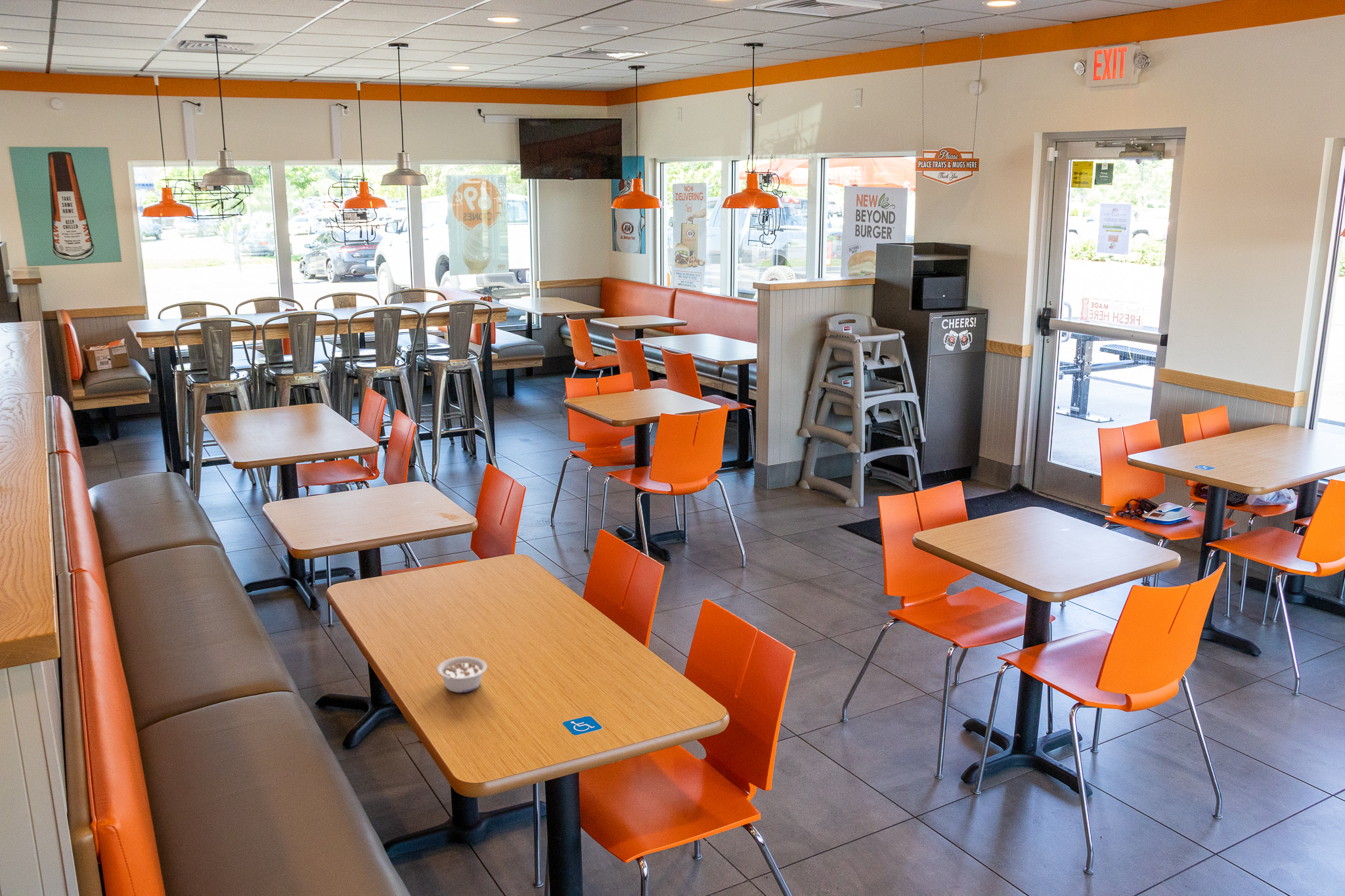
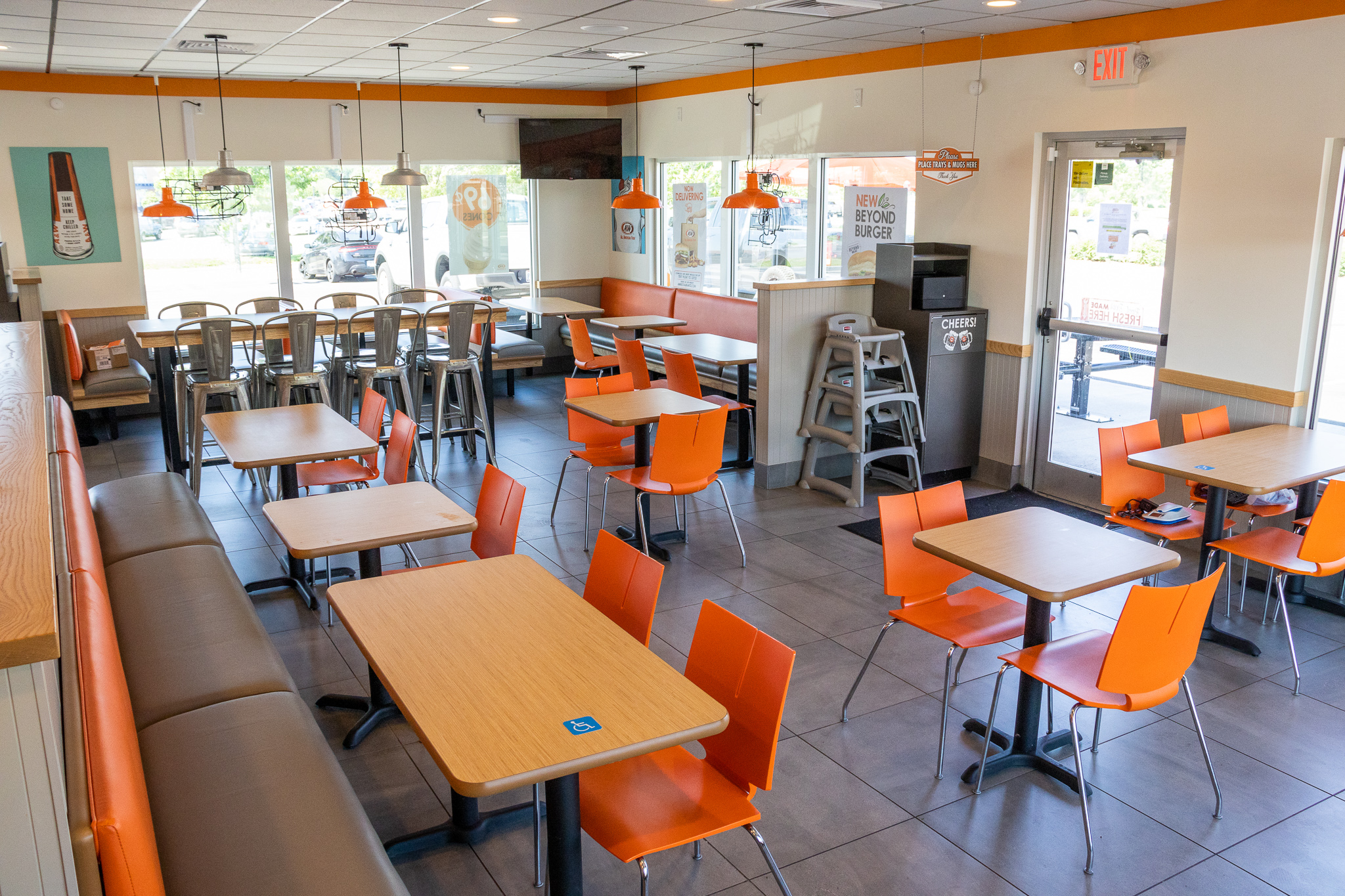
- legume [437,656,488,693]
